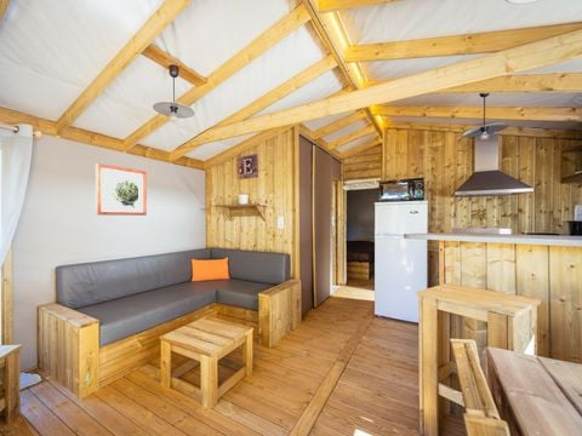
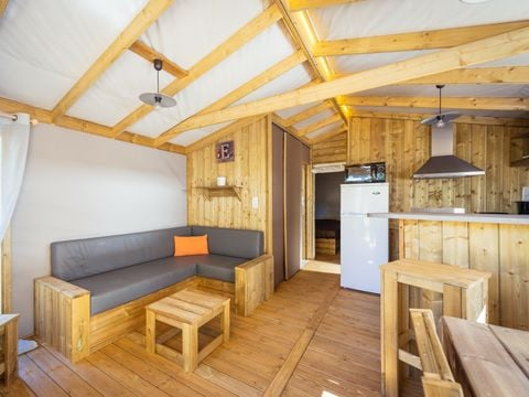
- wall art [95,162,148,217]
